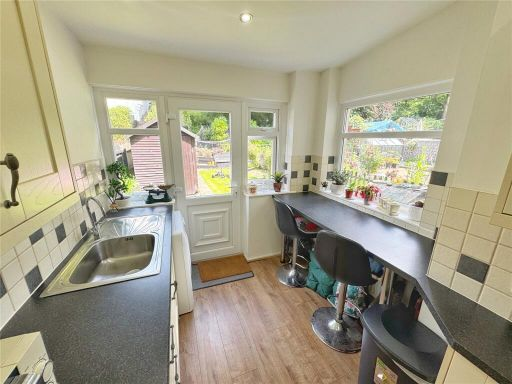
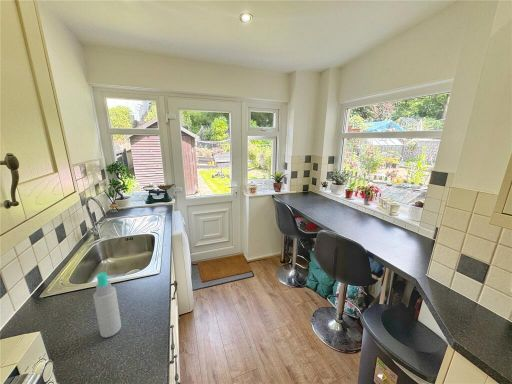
+ spray bottle [92,271,122,338]
